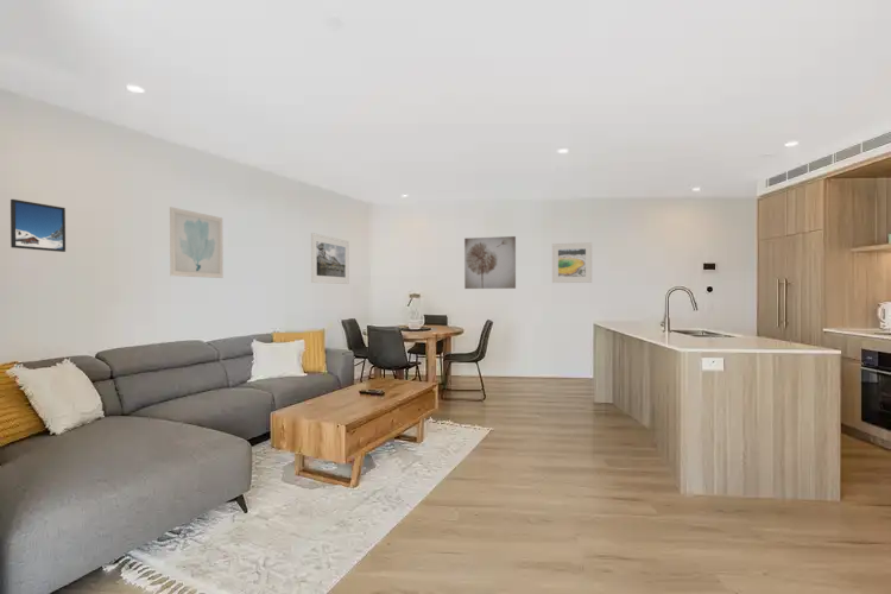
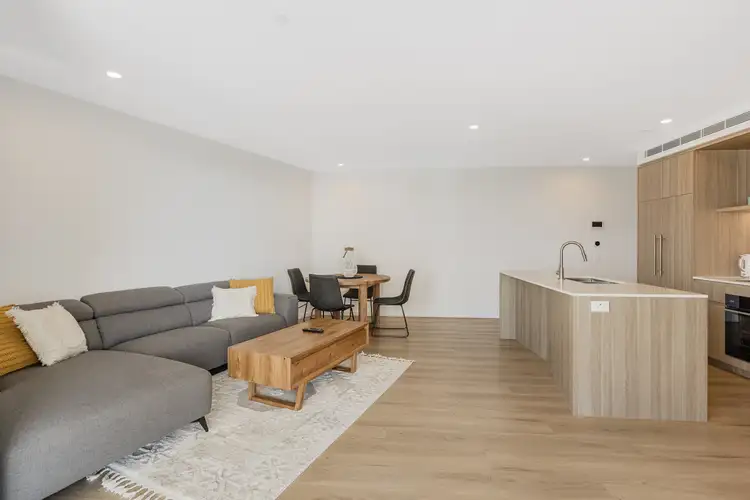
- wall art [169,206,225,279]
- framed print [551,241,593,284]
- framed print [310,232,350,285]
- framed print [10,198,67,253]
- wall art [463,235,517,290]
